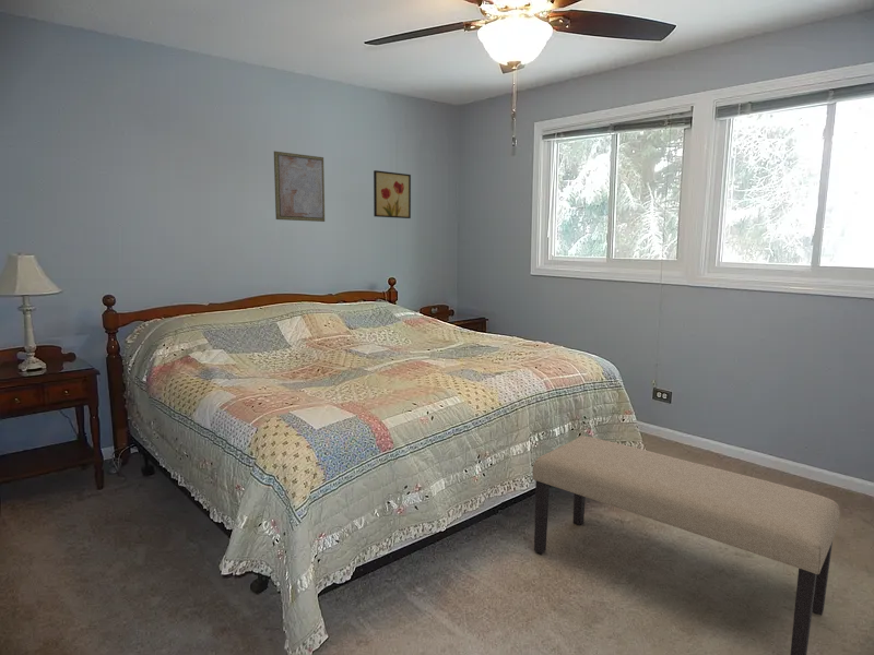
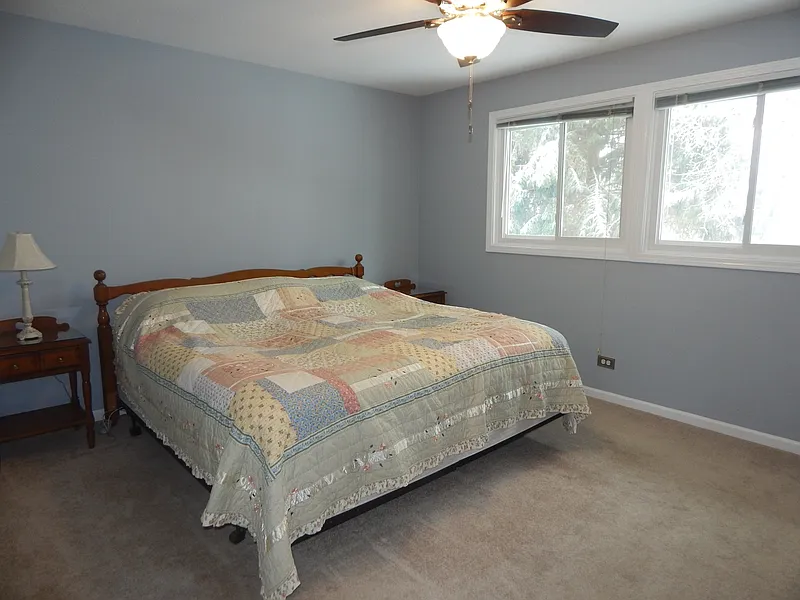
- wall art [373,169,412,219]
- bench [531,434,841,655]
- wall art [273,150,326,223]
